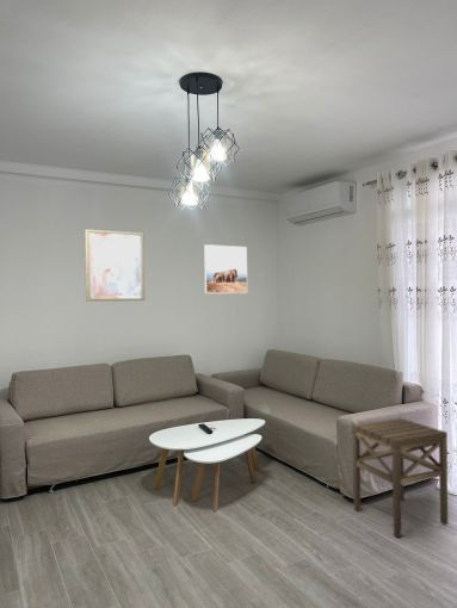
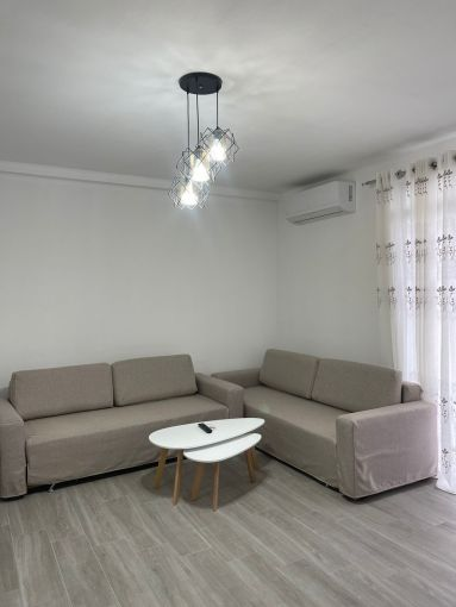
- side table [351,417,449,539]
- wall art [84,228,146,303]
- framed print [203,243,248,294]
